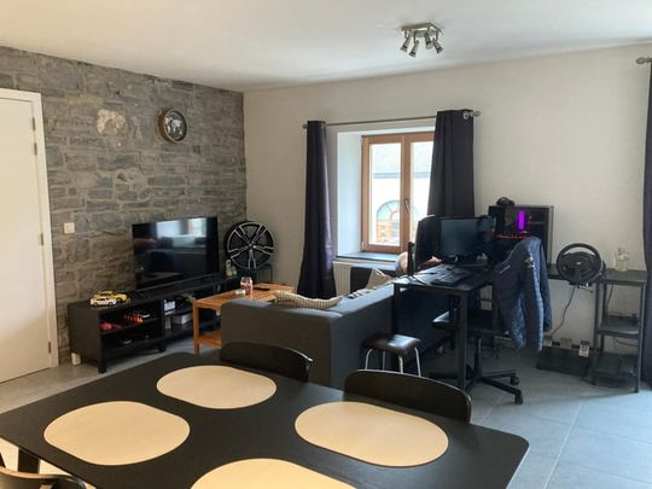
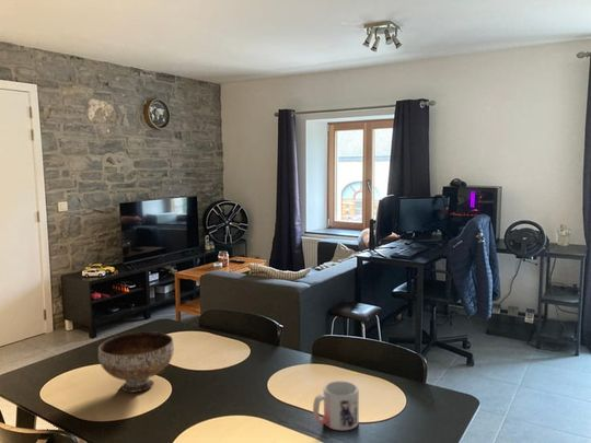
+ mug [312,381,360,432]
+ bowl [97,330,175,394]
